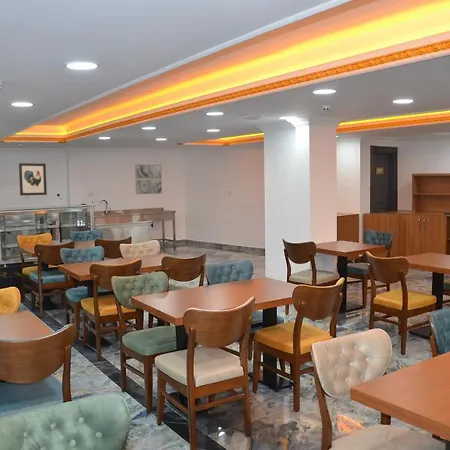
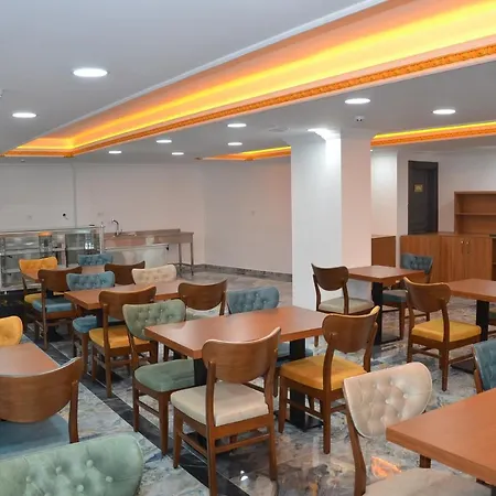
- wall art [18,162,48,196]
- wall art [134,164,163,195]
